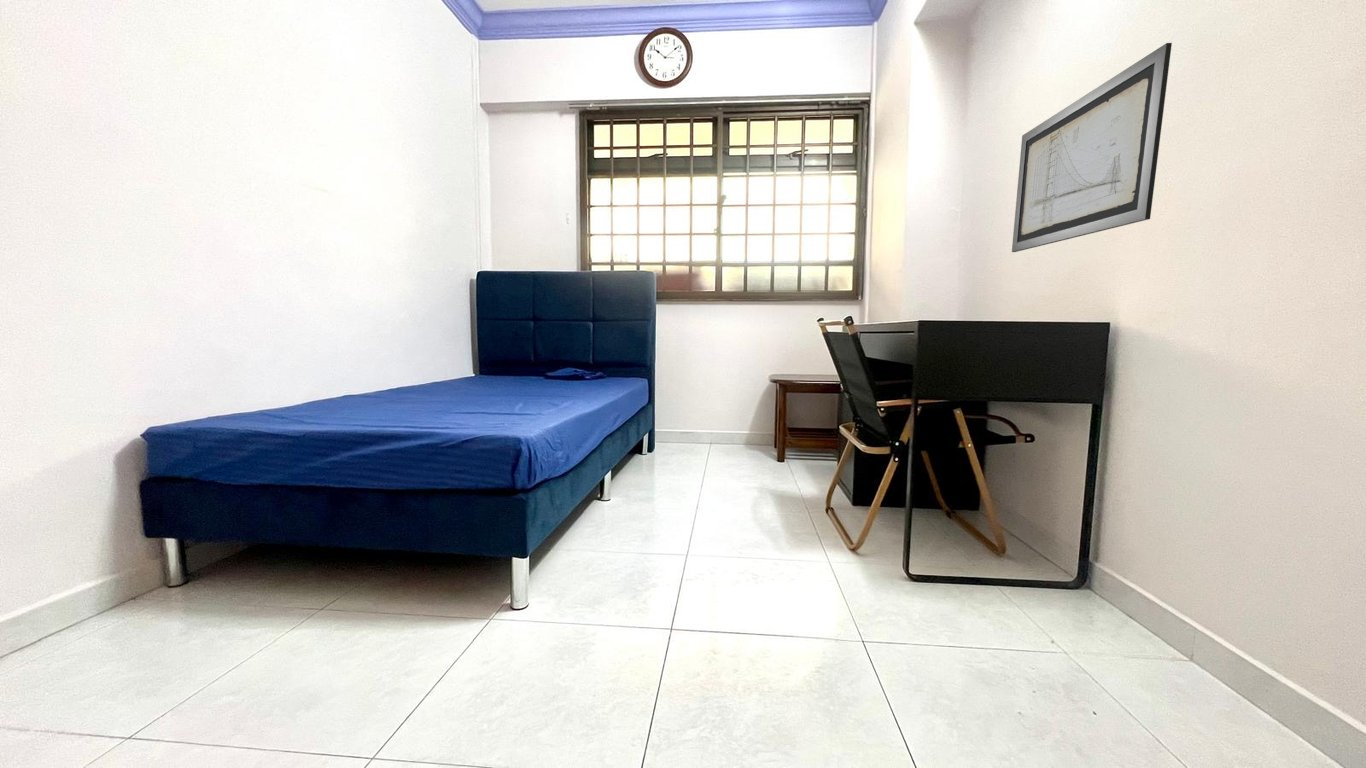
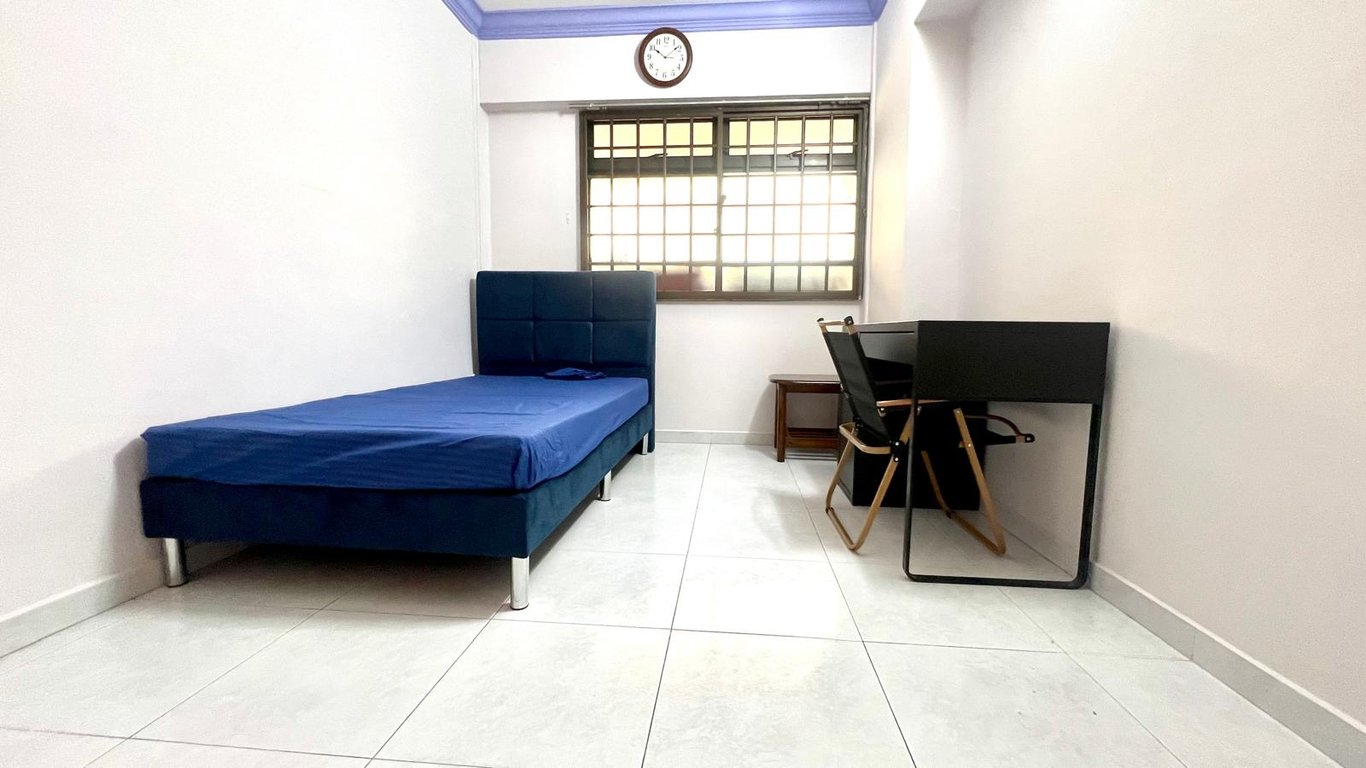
- wall art [1011,42,1173,253]
